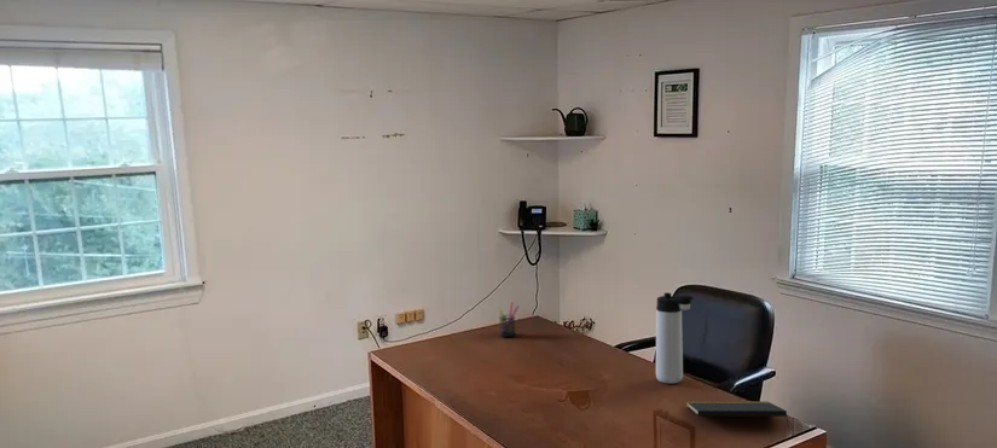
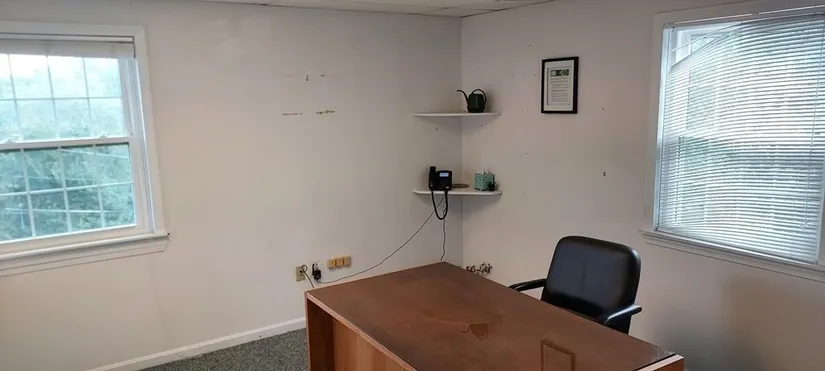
- thermos bottle [655,291,695,384]
- notepad [685,400,790,429]
- pen holder [497,301,520,338]
